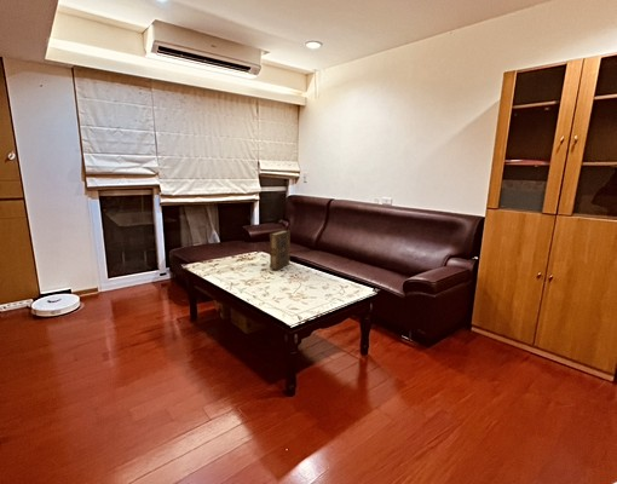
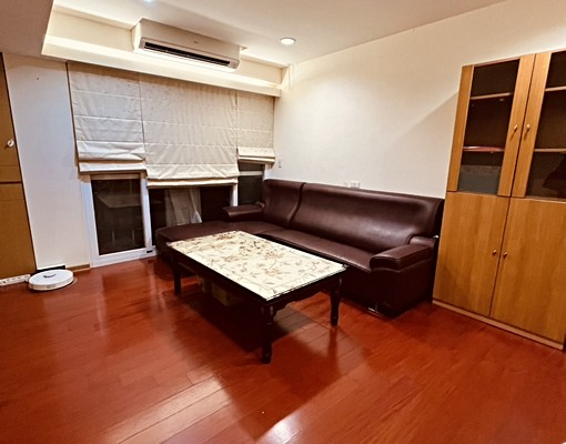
- book [269,229,292,271]
